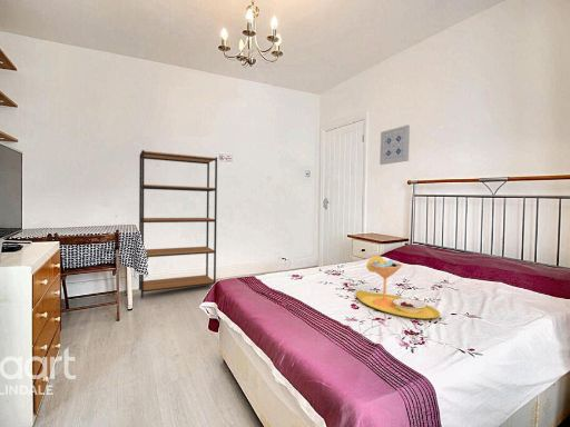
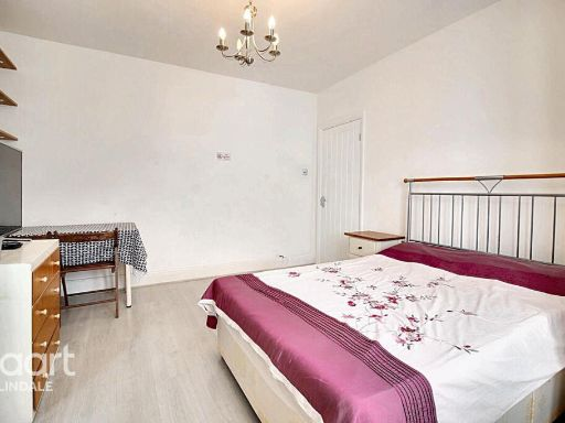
- wall art [379,123,411,166]
- bookshelf [138,149,218,299]
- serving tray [354,255,441,320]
